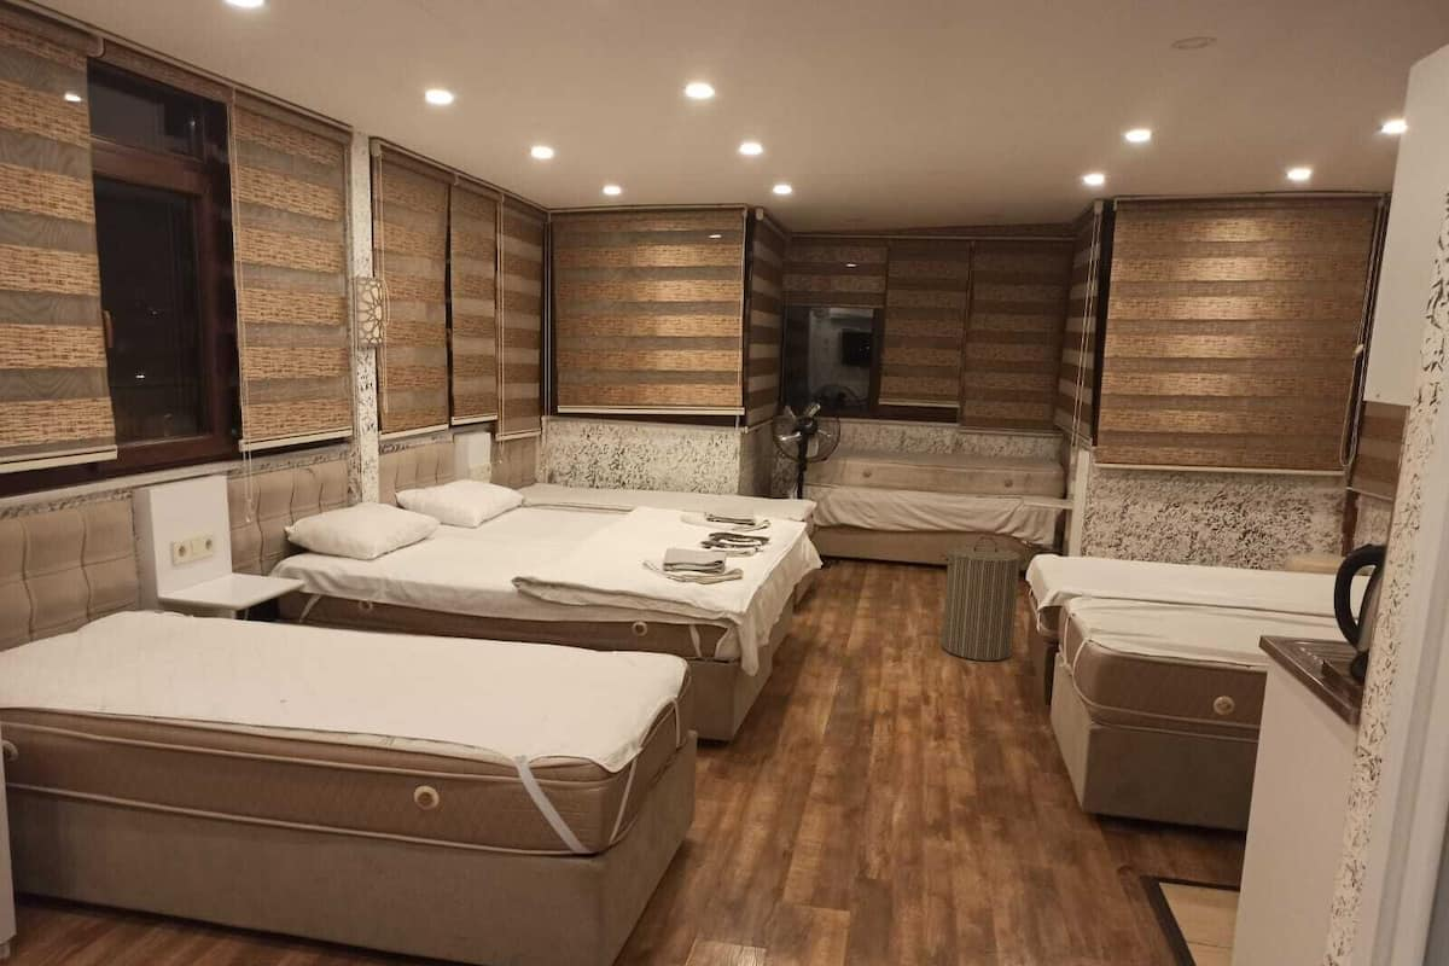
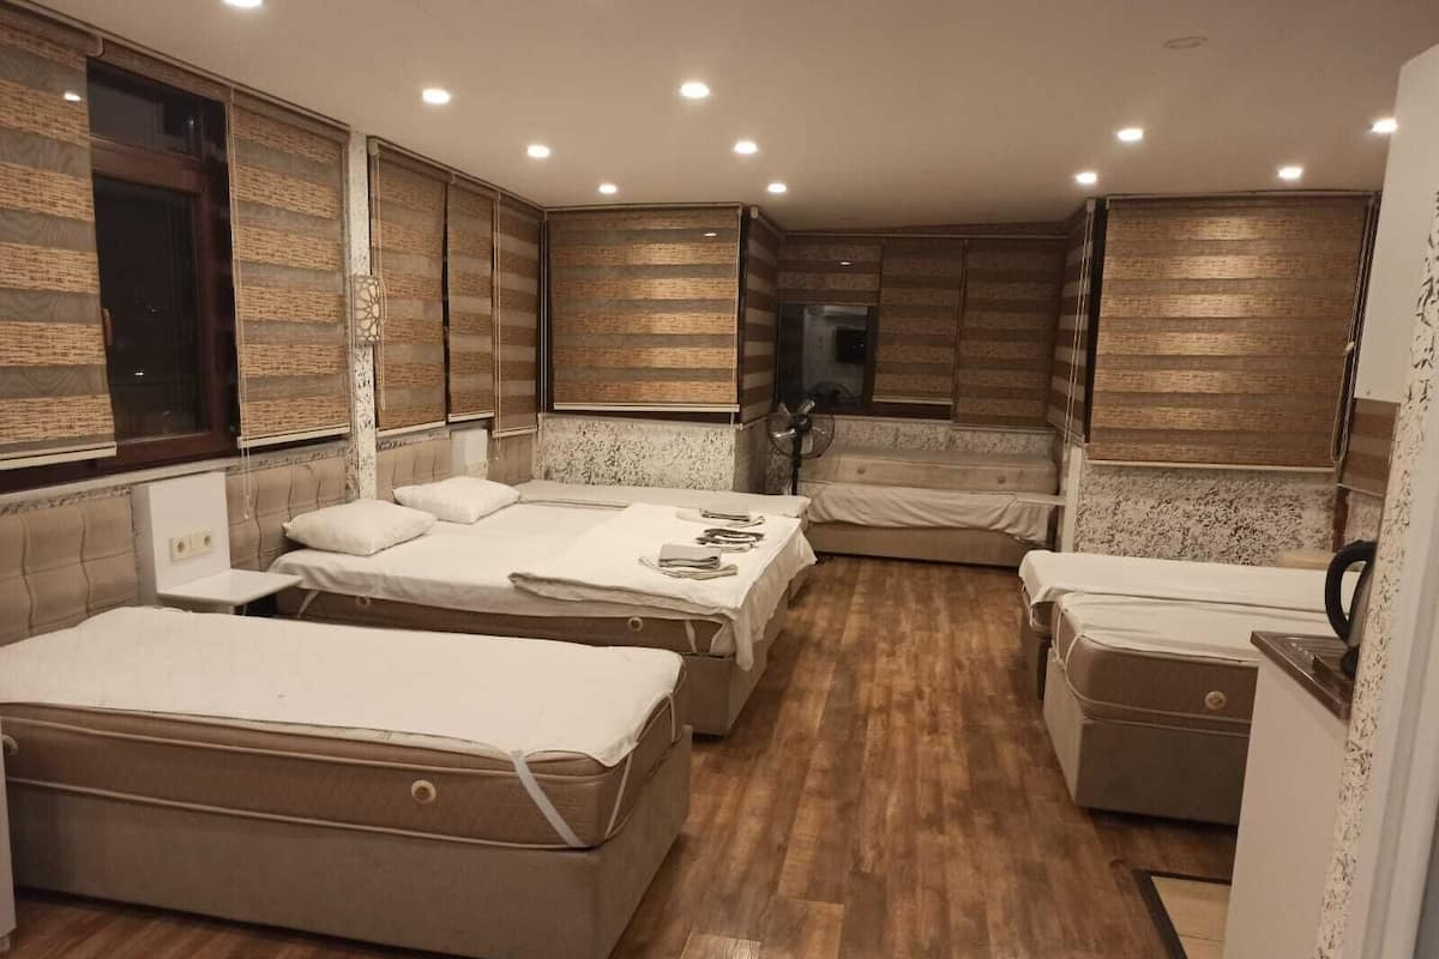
- laundry hamper [938,535,1030,662]
